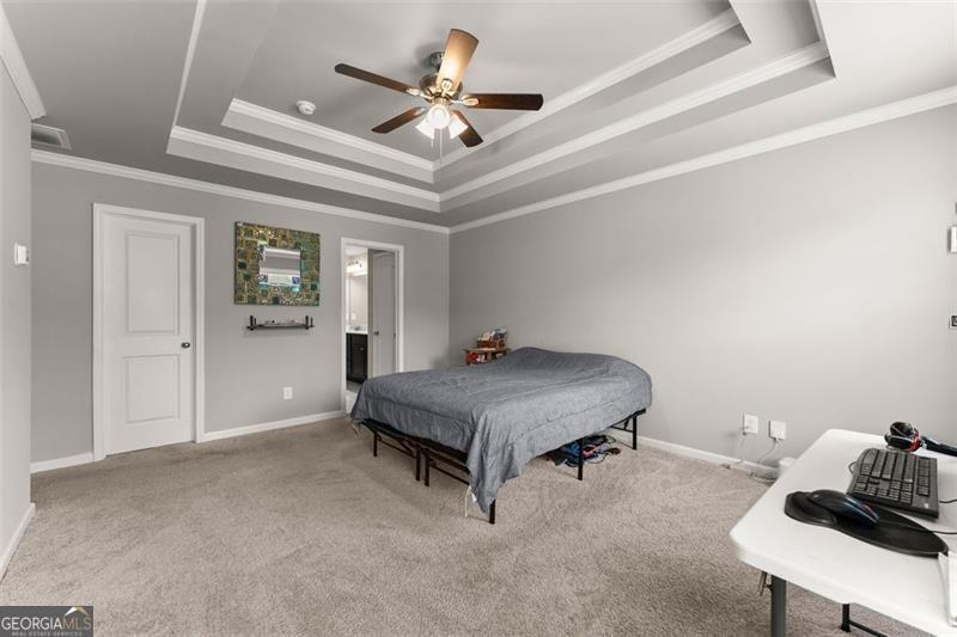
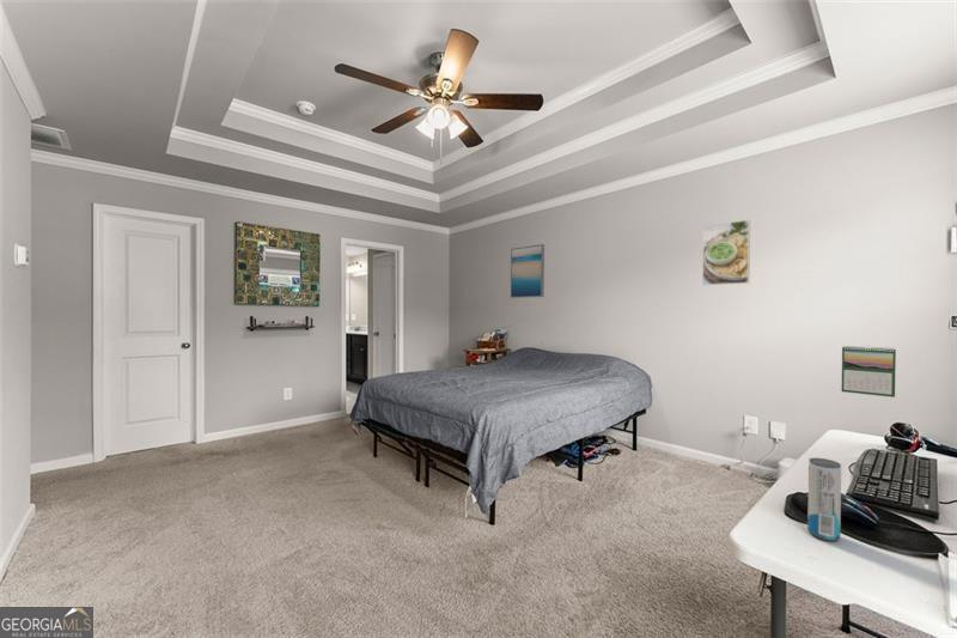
+ beverage can [806,457,842,542]
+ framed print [701,219,751,286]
+ wall art [510,243,545,299]
+ calendar [841,345,897,399]
